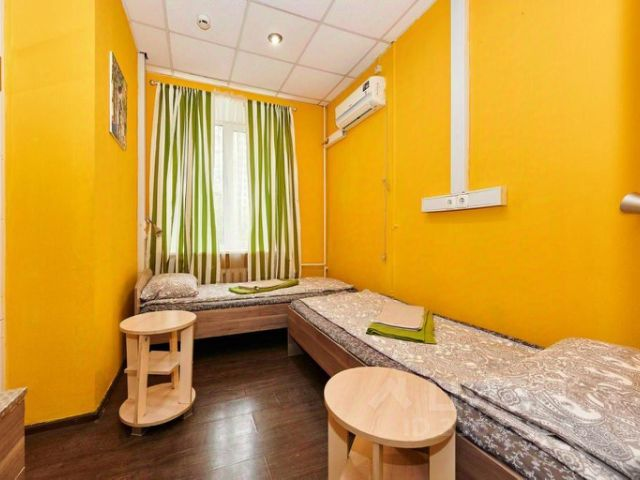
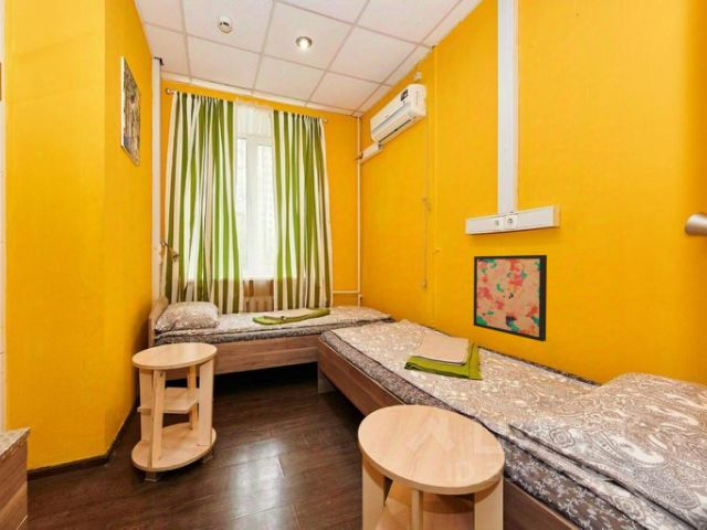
+ wall art [473,254,548,342]
